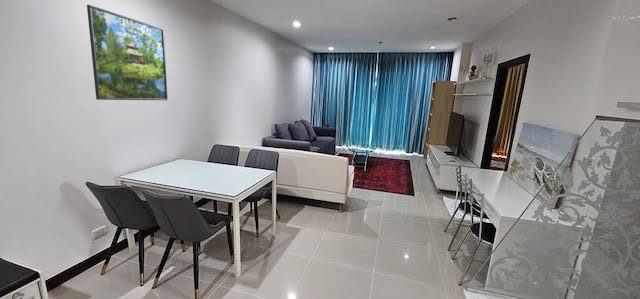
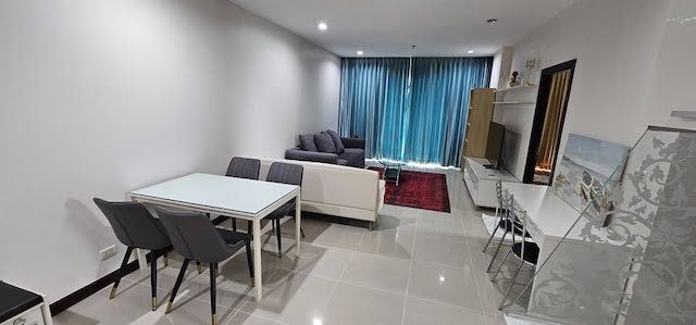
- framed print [86,4,169,101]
